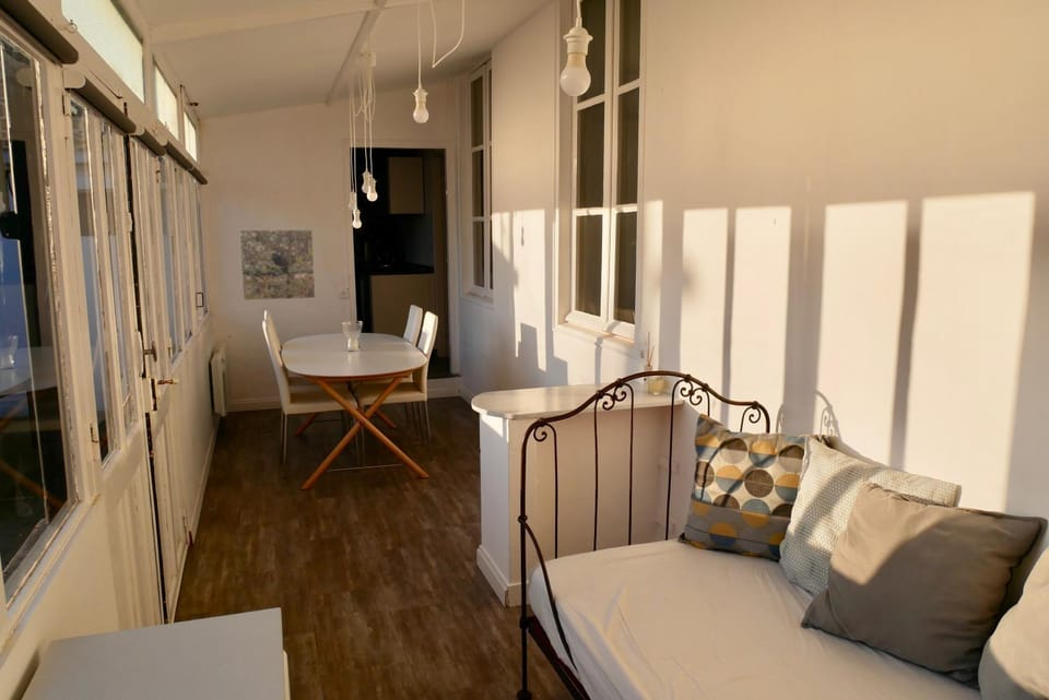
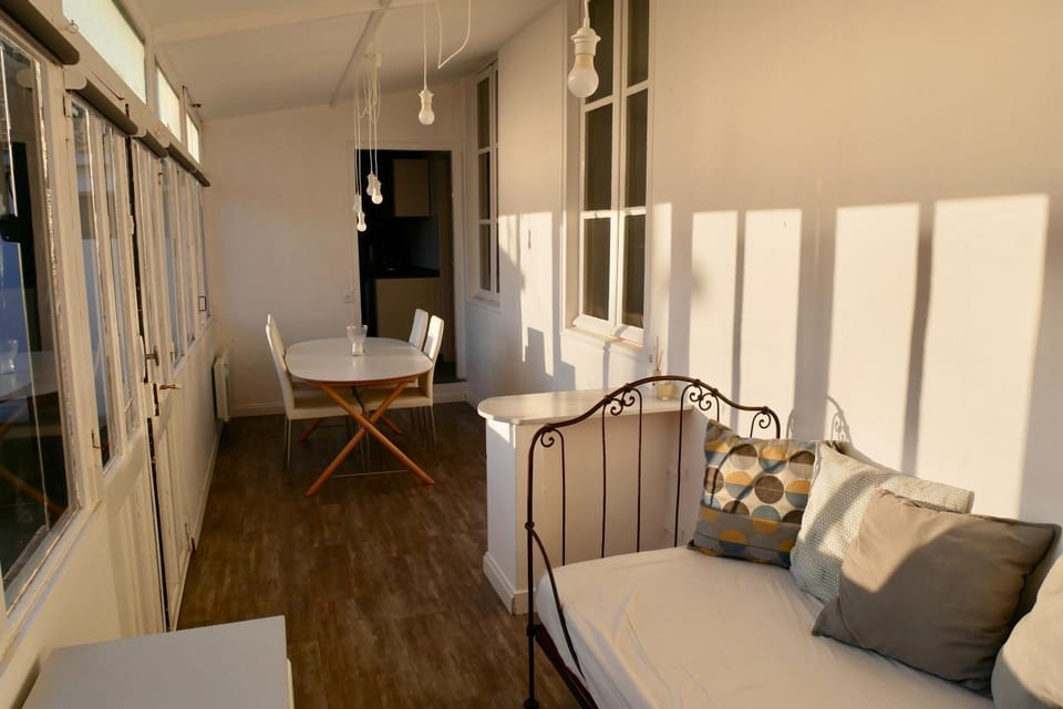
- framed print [238,228,317,301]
